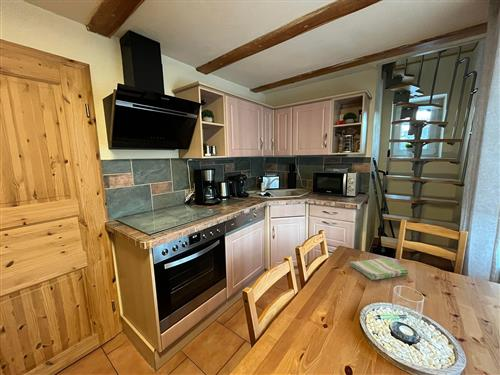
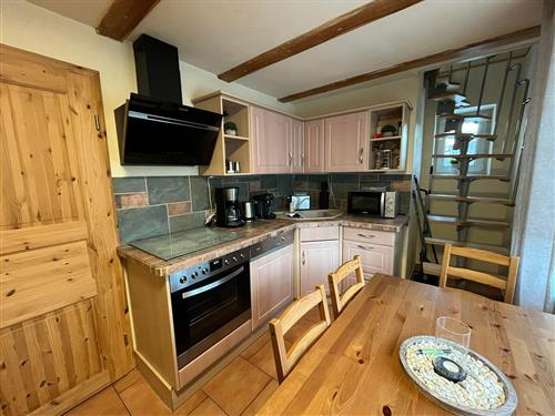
- dish towel [349,257,409,281]
